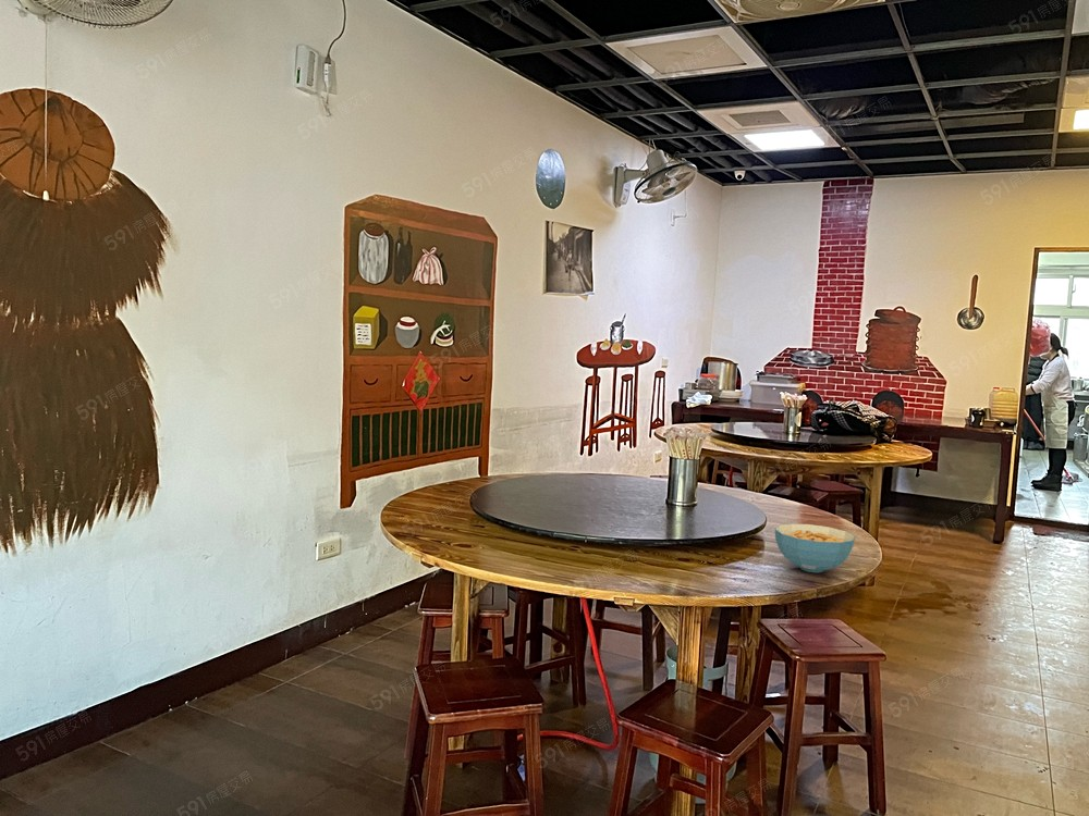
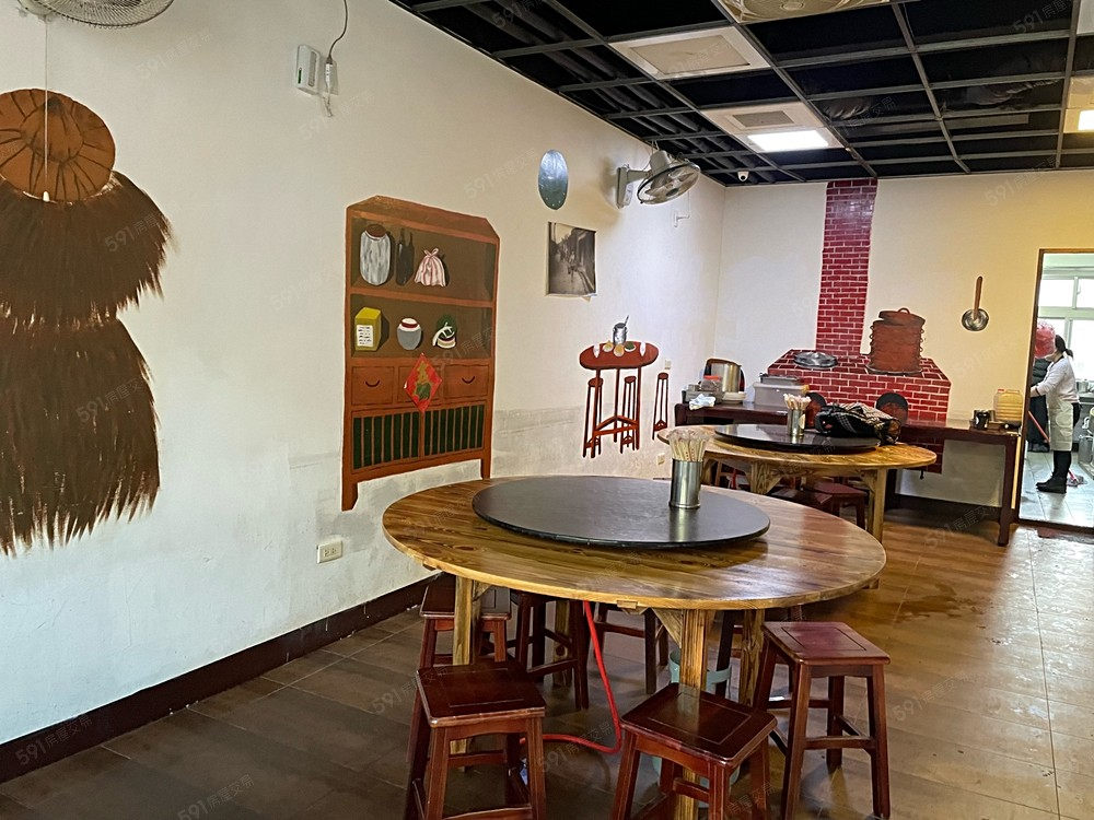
- cereal bowl [774,522,856,573]
